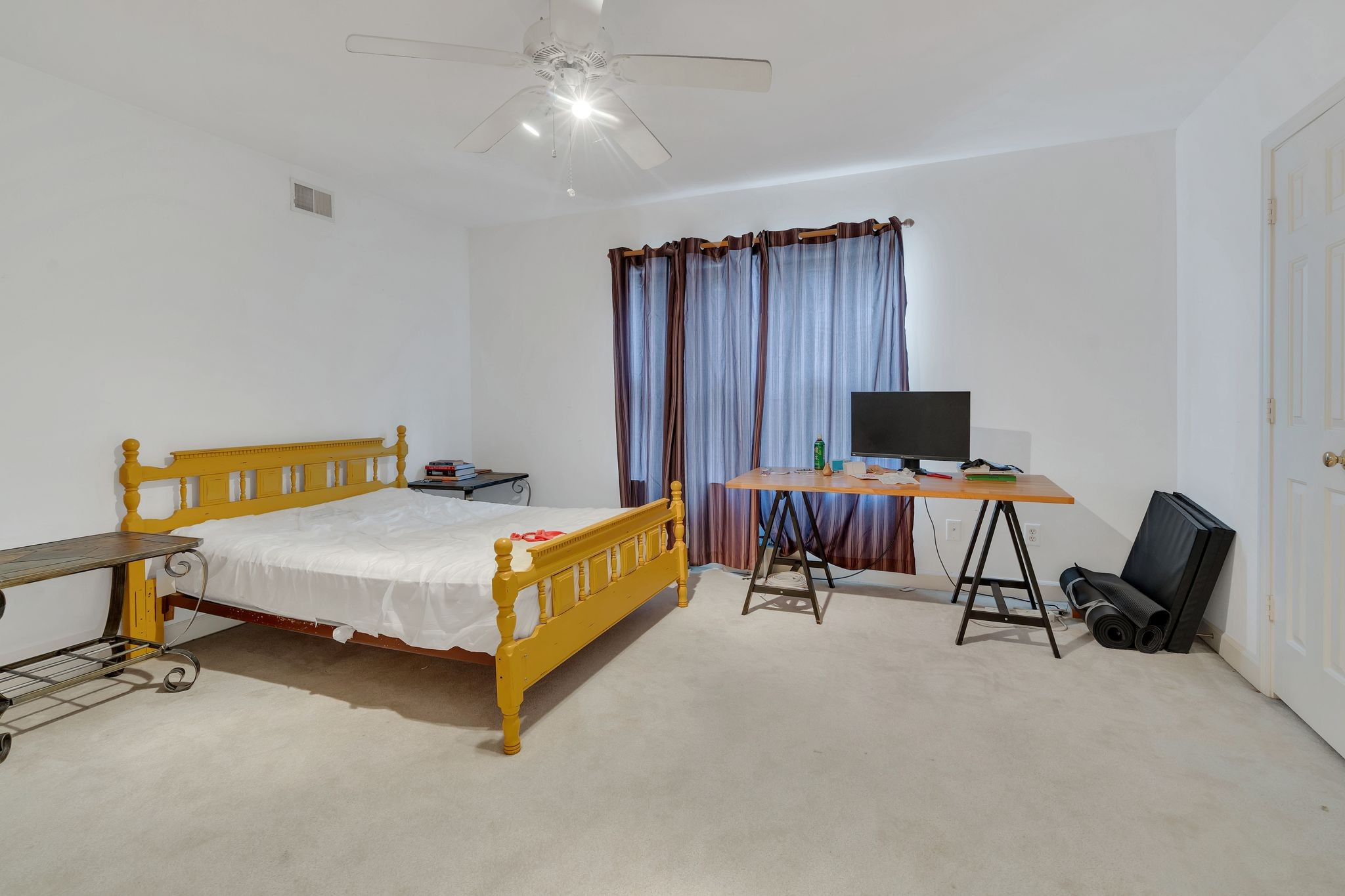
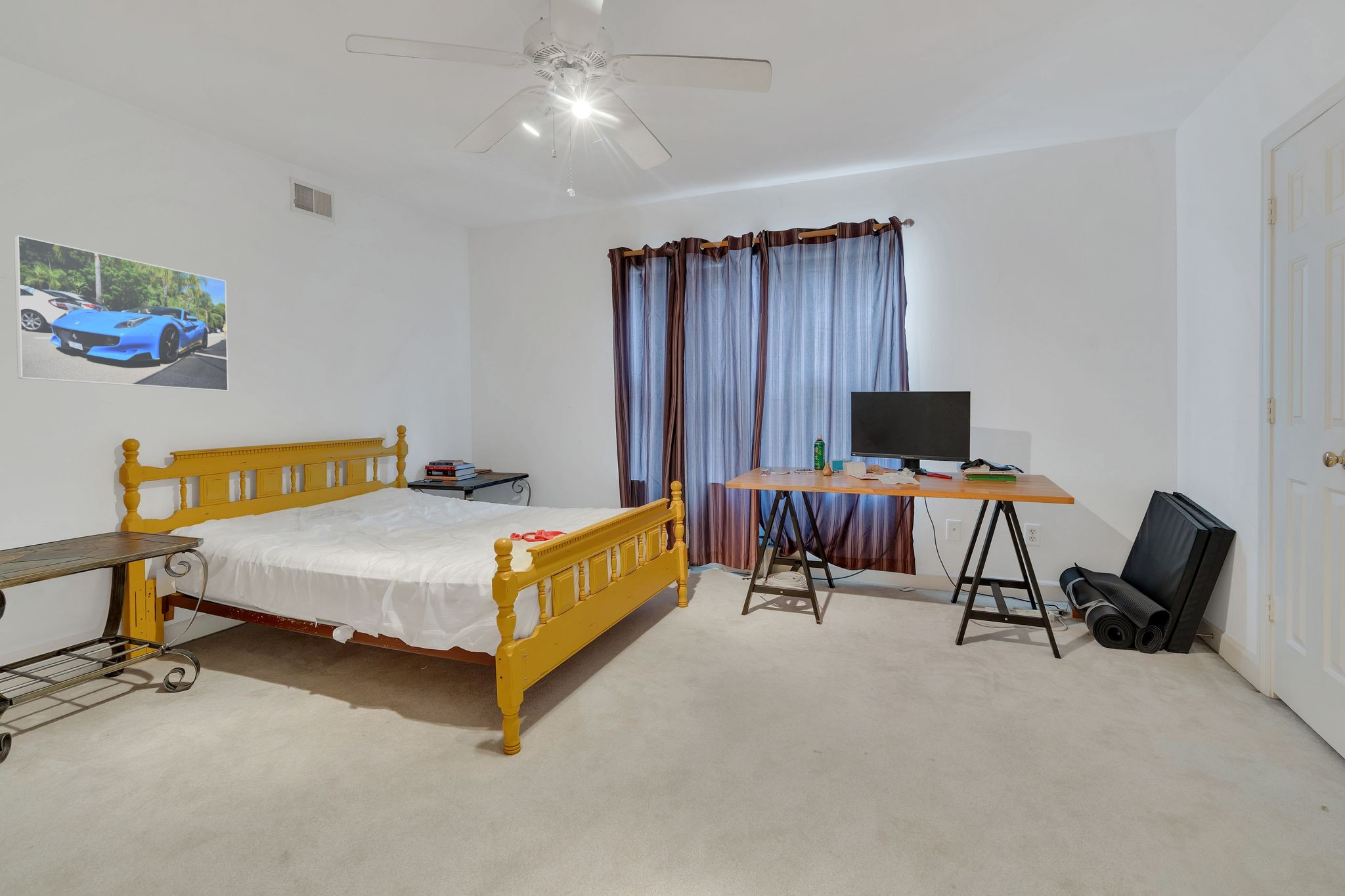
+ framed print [13,234,229,392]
